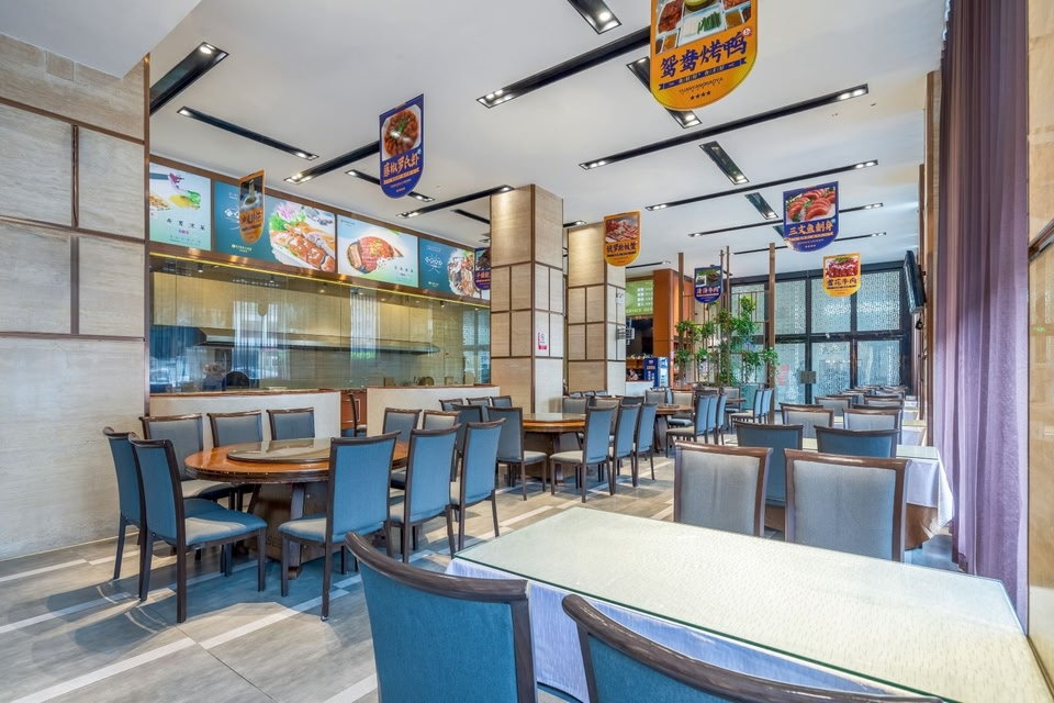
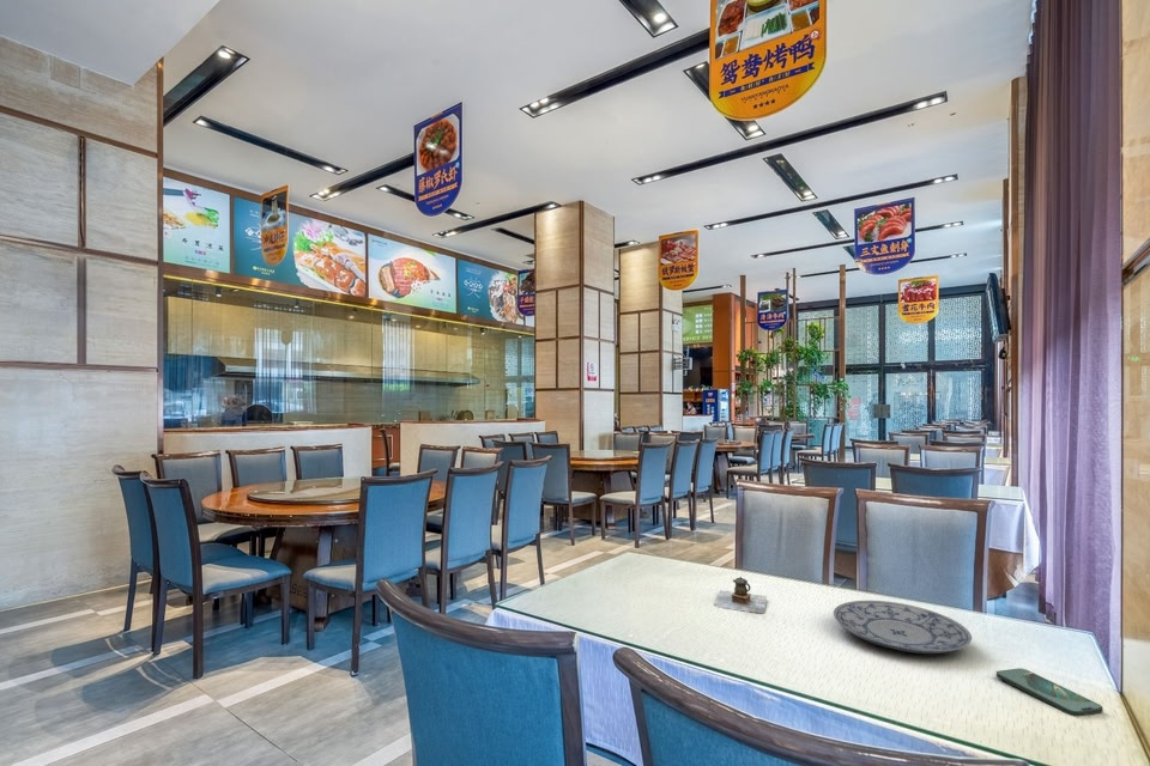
+ smartphone [995,667,1104,717]
+ teapot [713,576,768,614]
+ plate [833,600,973,655]
